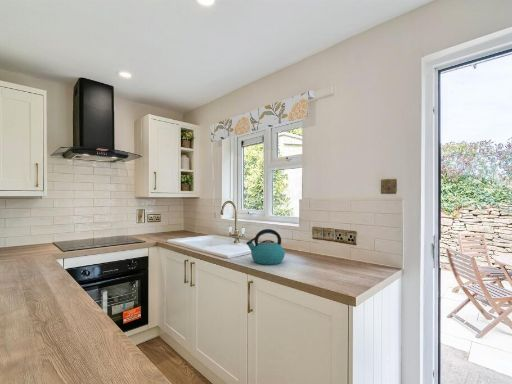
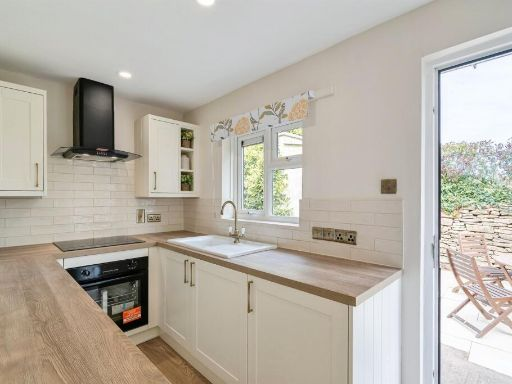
- kettle [245,228,286,266]
